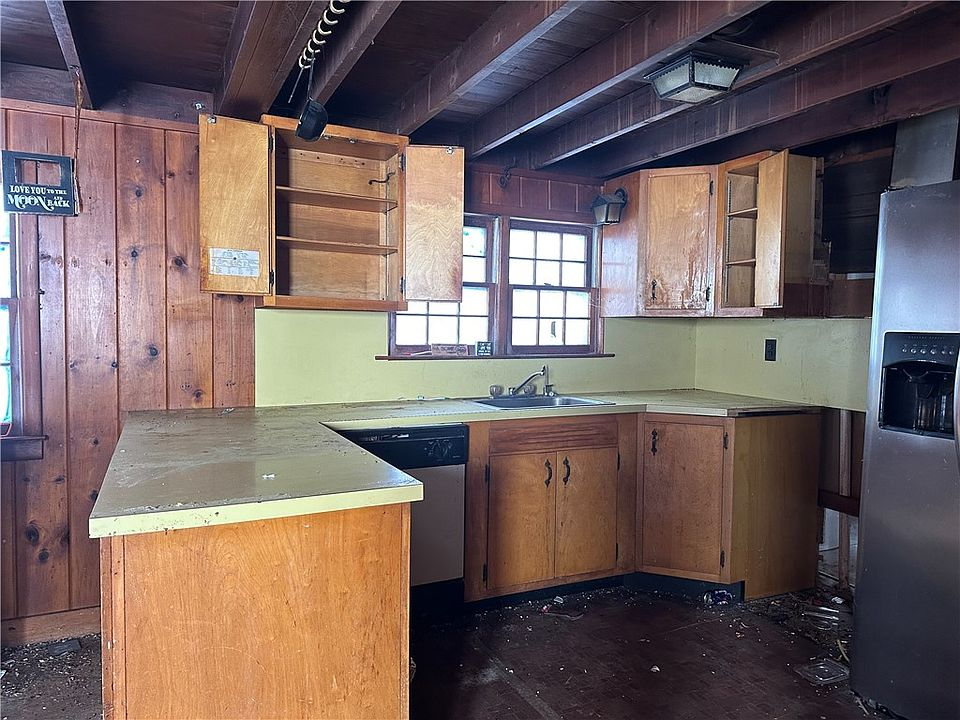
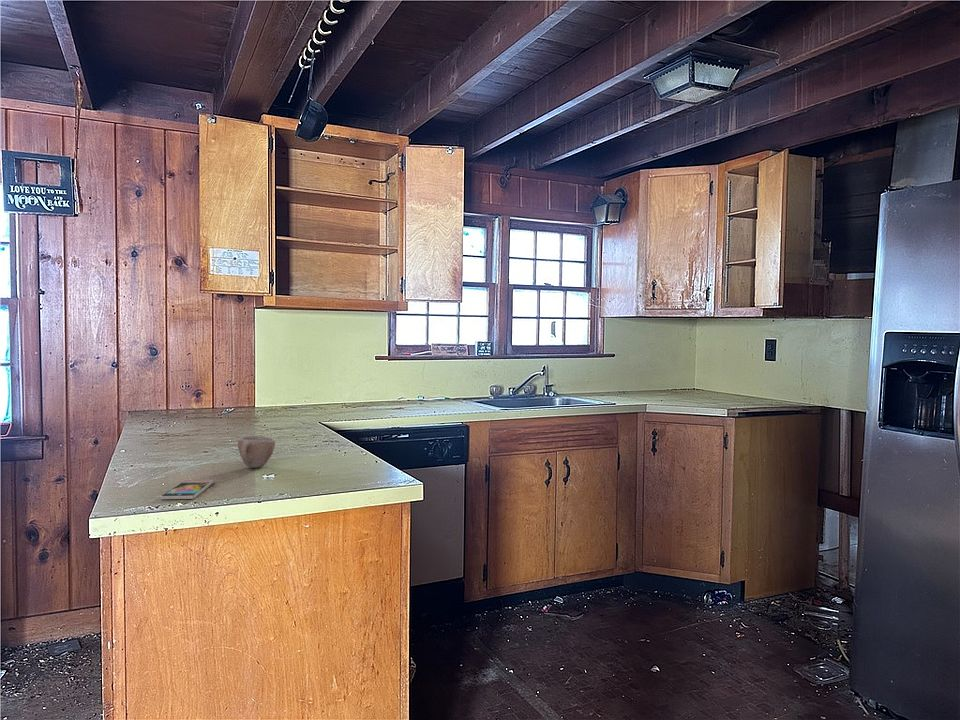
+ cup [237,435,276,469]
+ smartphone [159,479,215,500]
